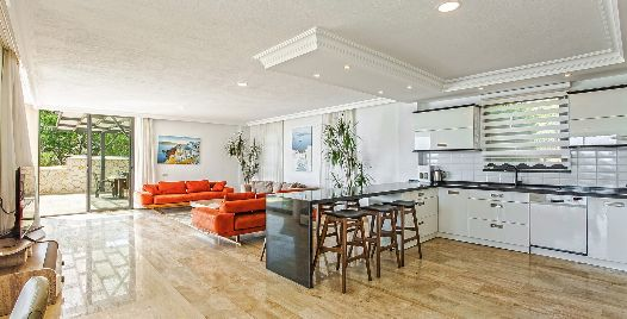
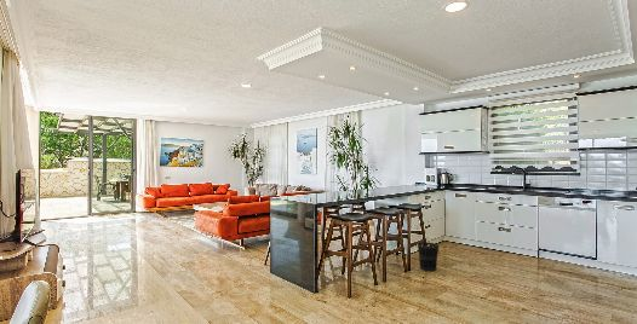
+ wastebasket [417,241,440,272]
